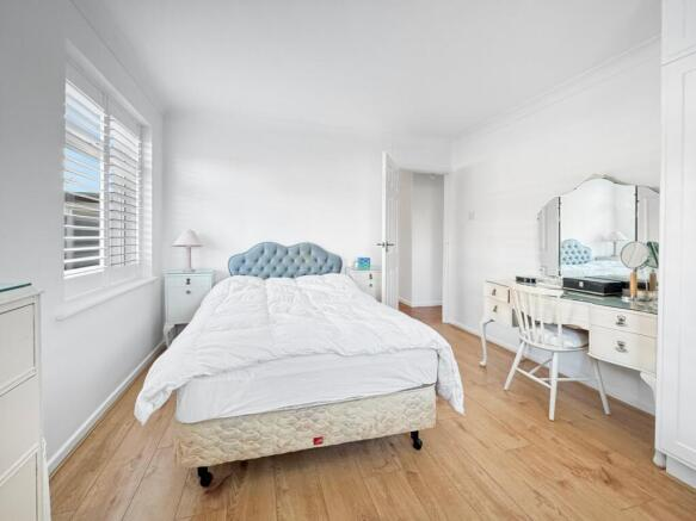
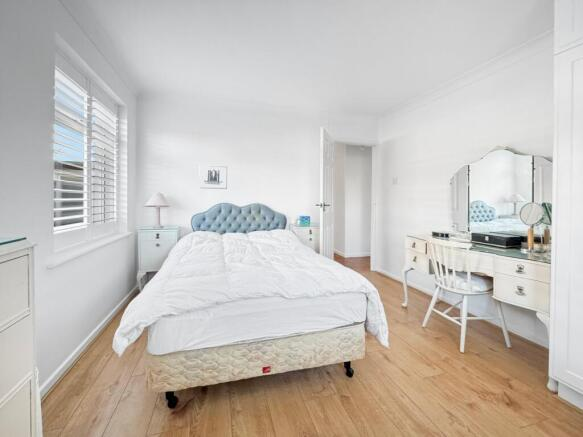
+ wall art [198,164,228,190]
